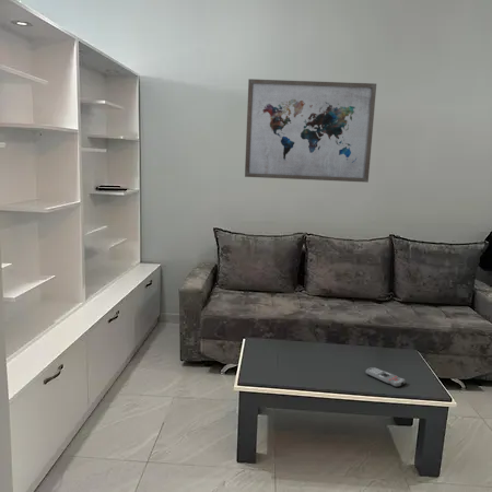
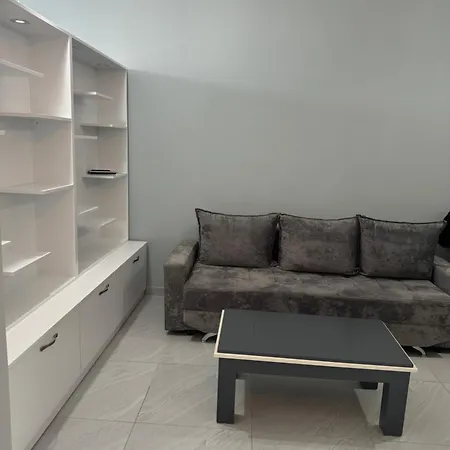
- wall art [244,78,377,184]
- remote control [365,366,407,388]
